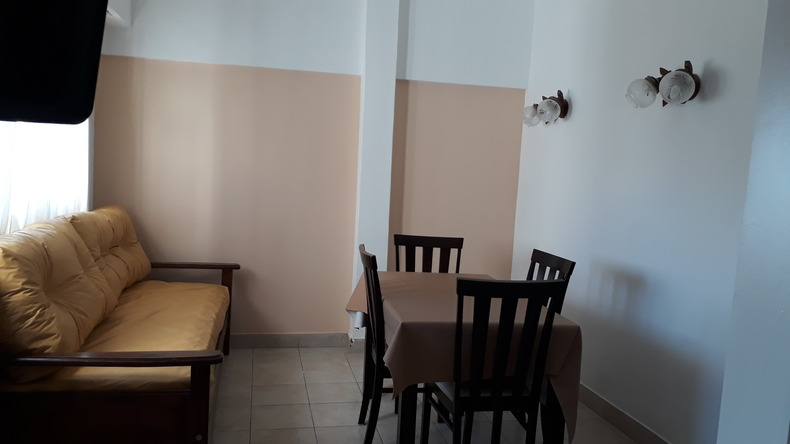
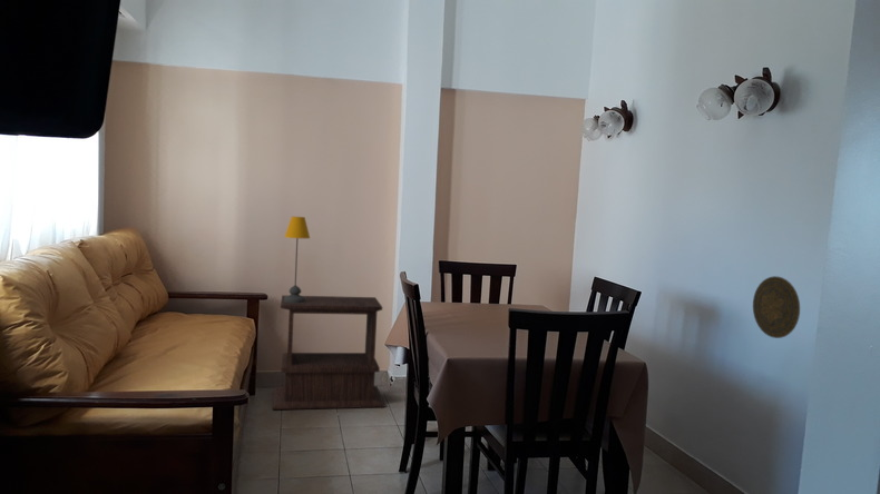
+ table lamp [284,216,311,303]
+ decorative plate [752,275,801,339]
+ side table [272,294,387,411]
